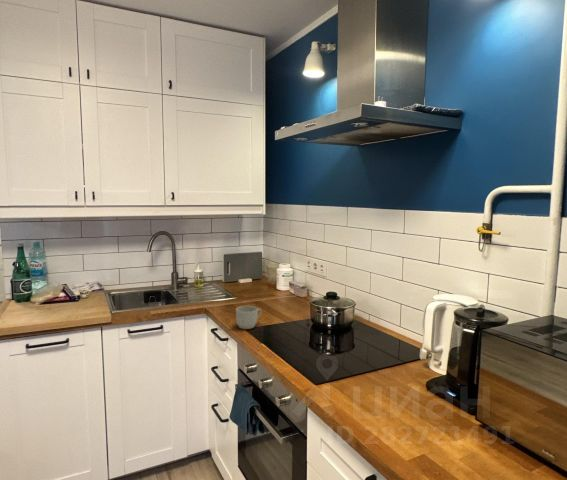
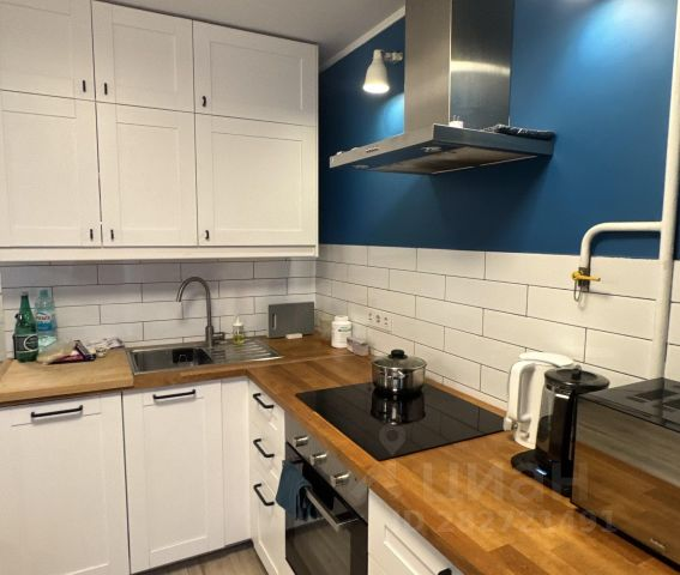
- mug [235,305,263,330]
